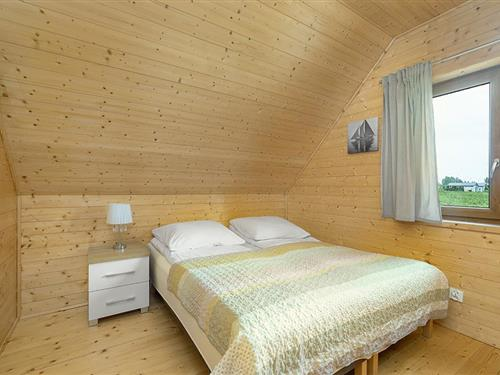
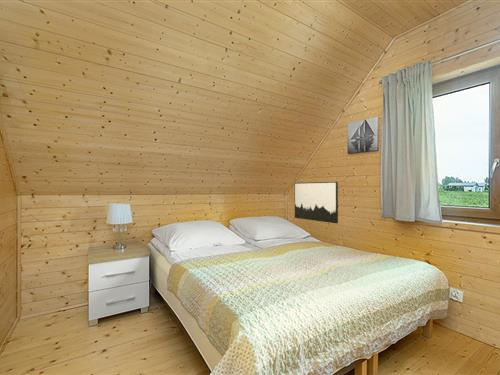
+ wall art [294,181,339,224]
